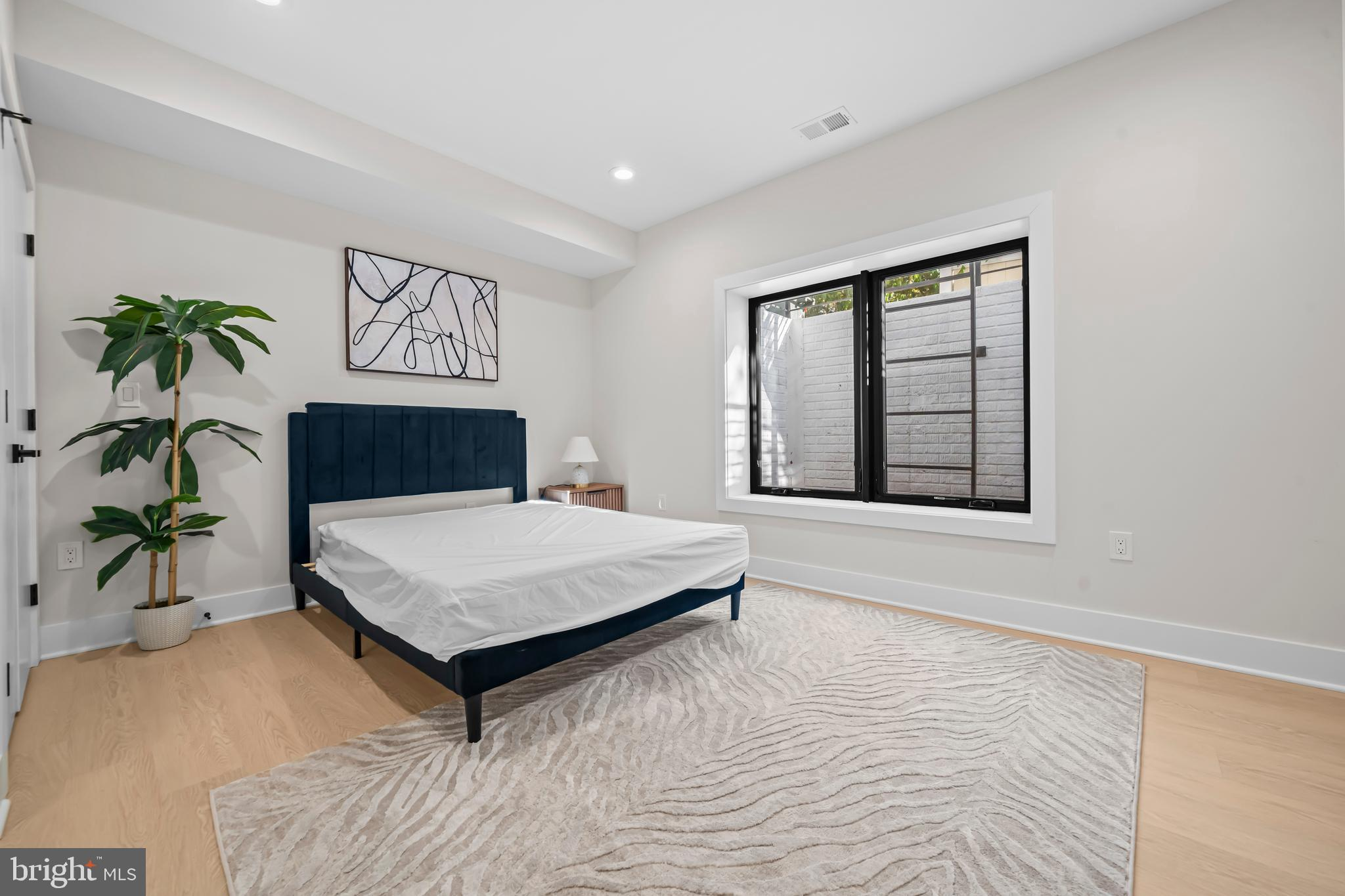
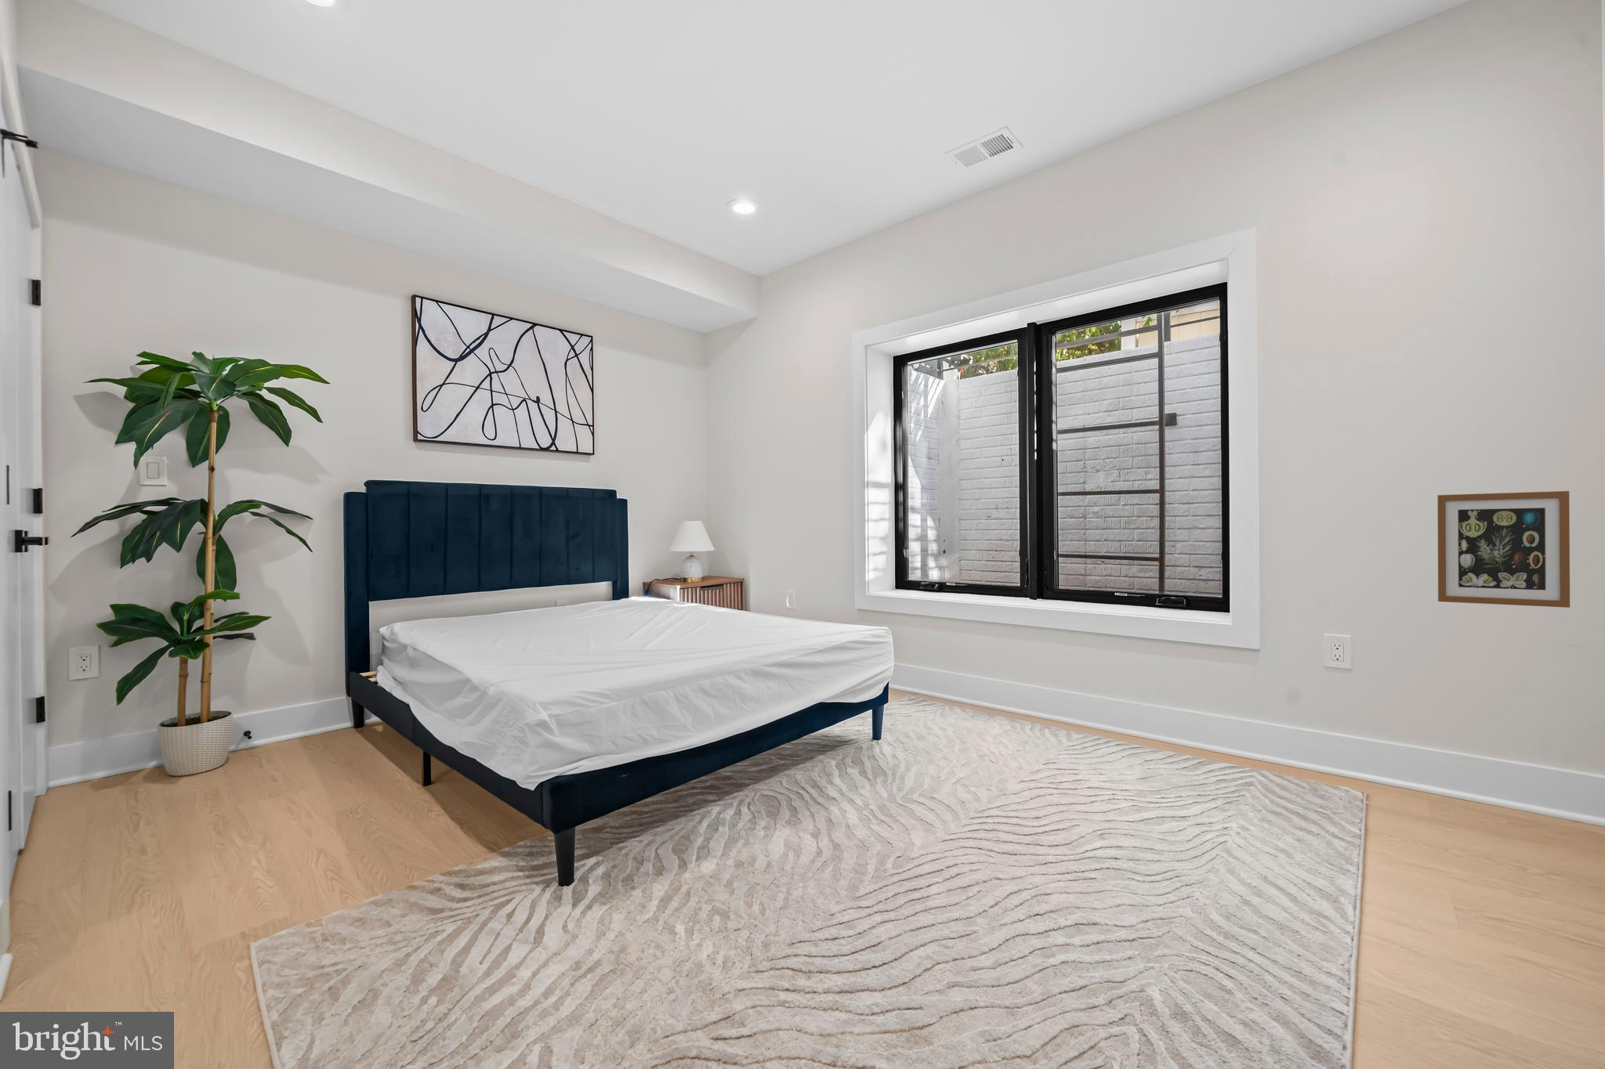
+ wall art [1437,490,1570,608]
